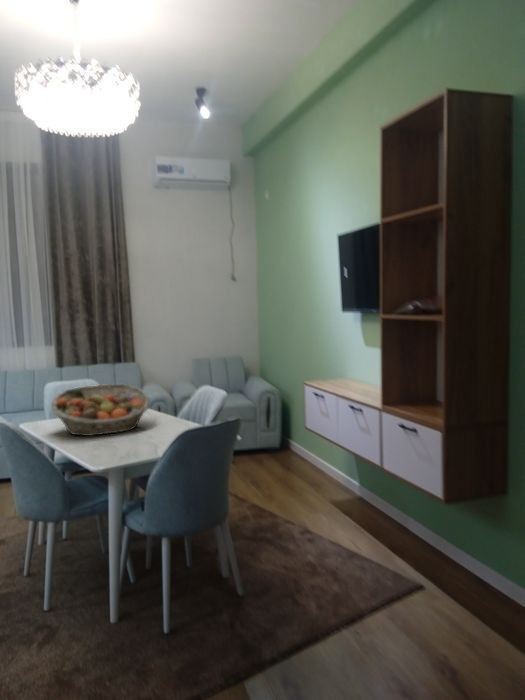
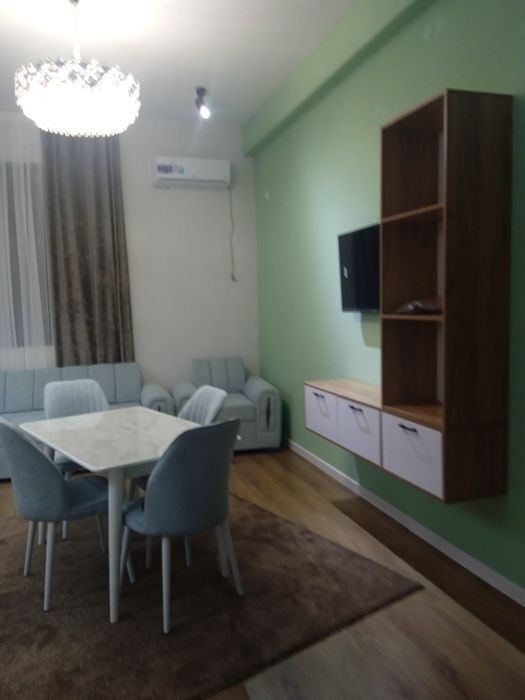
- fruit basket [50,383,152,437]
